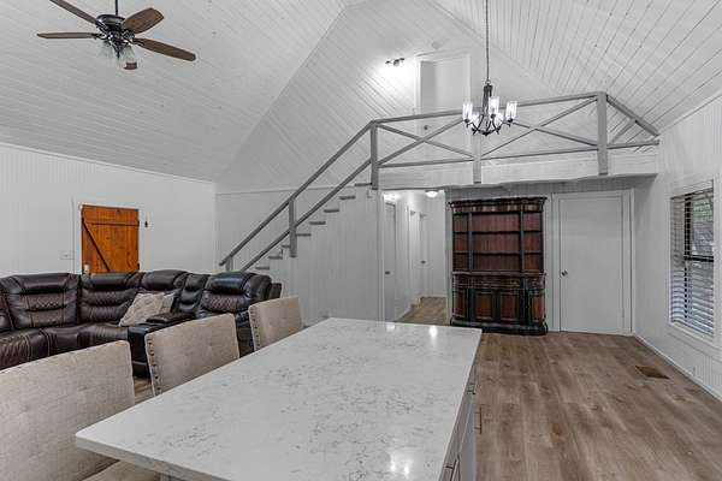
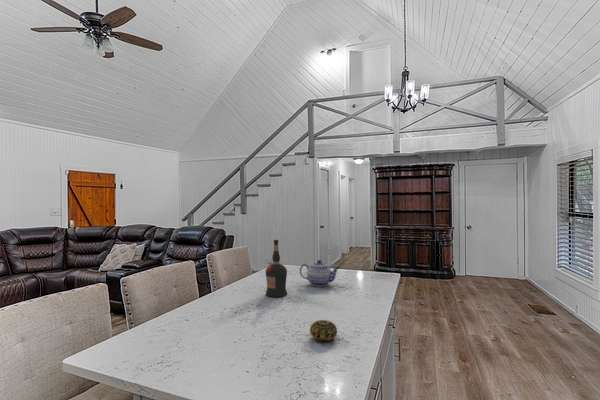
+ teapot [299,259,341,287]
+ decorative ball [309,319,338,342]
+ liquor bottle [265,239,288,298]
